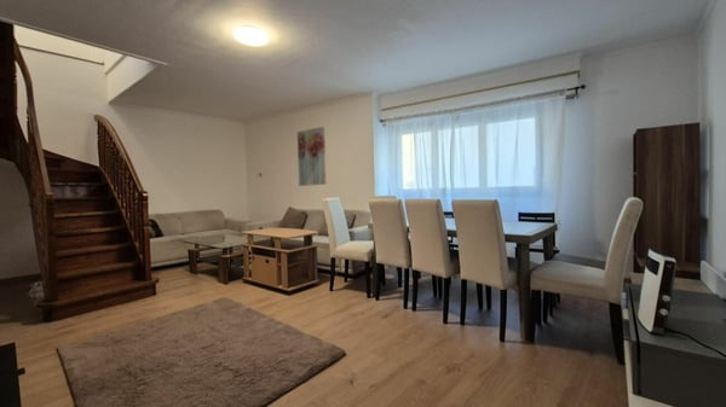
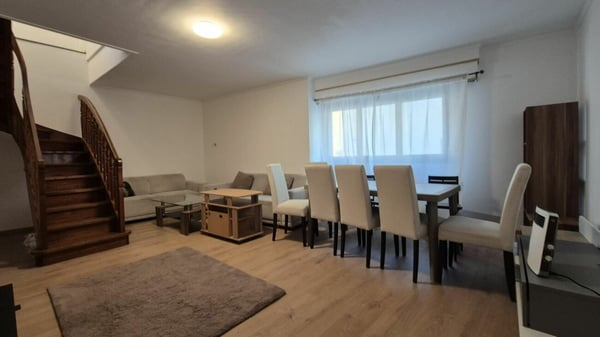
- wall art [296,126,328,187]
